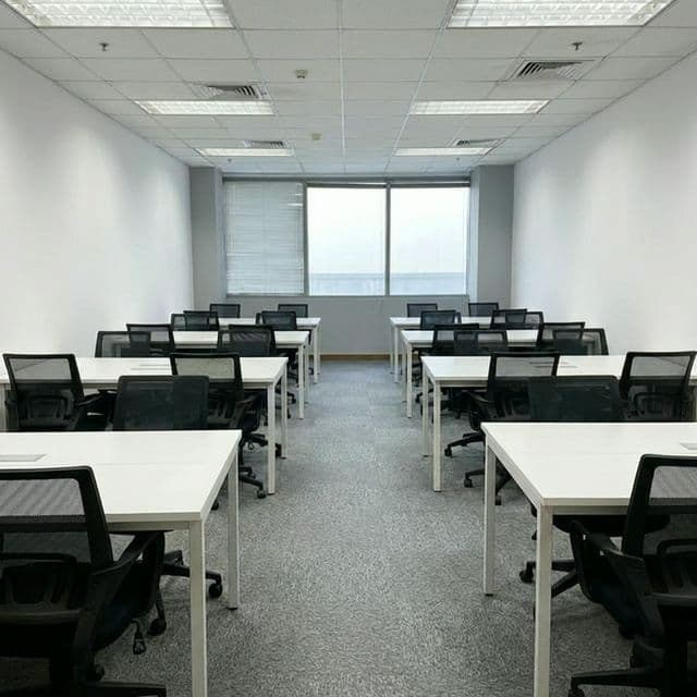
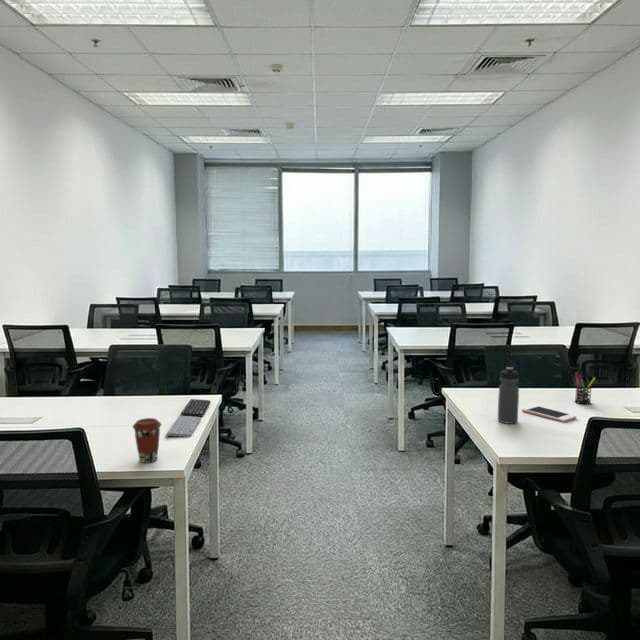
+ coffee cup [132,417,162,464]
+ computer keyboard [165,398,212,439]
+ cell phone [521,404,577,423]
+ water bottle [497,366,520,425]
+ pen holder [573,371,596,405]
